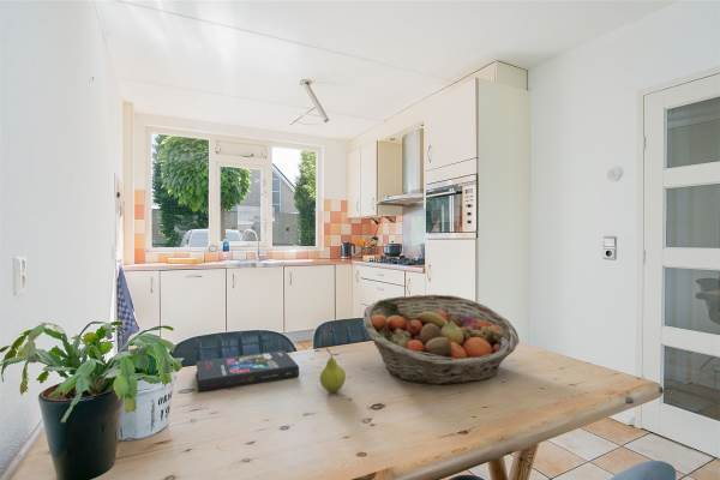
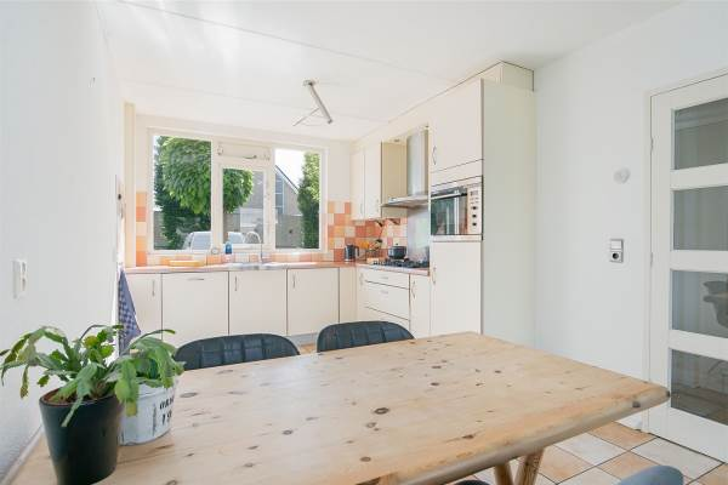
- book [194,349,300,394]
- fruit basket [362,293,521,386]
- fruit [319,348,347,394]
